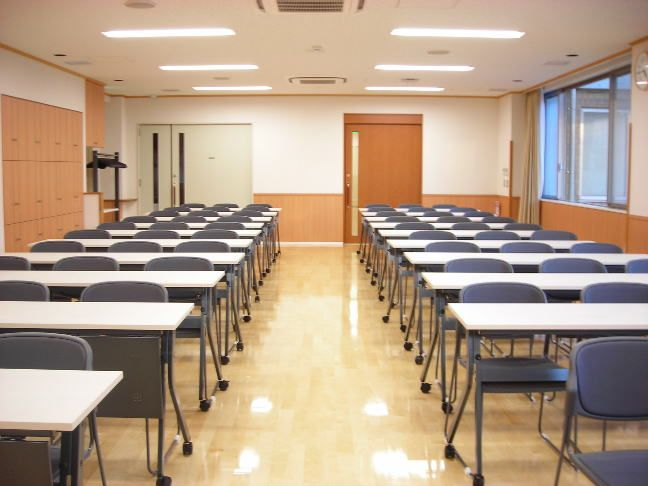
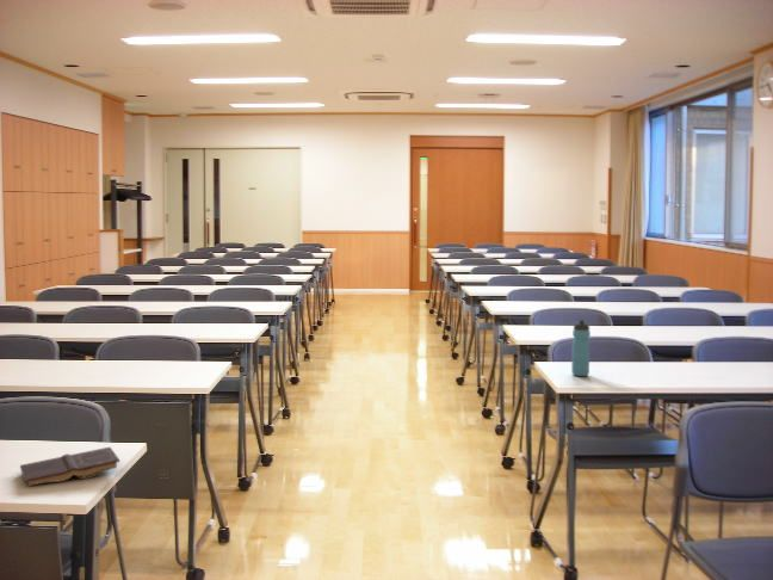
+ book [19,446,120,487]
+ water bottle [570,319,592,377]
